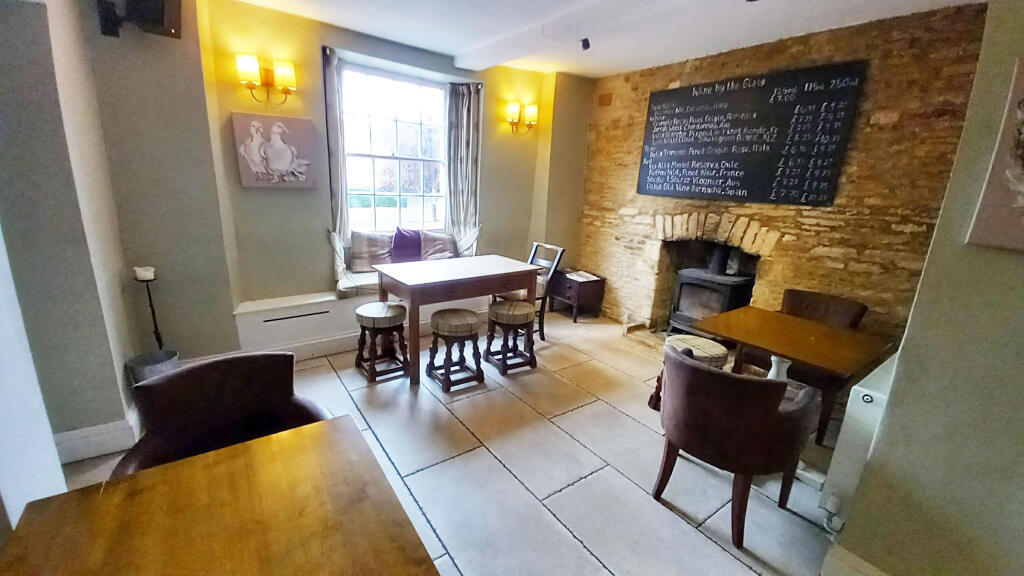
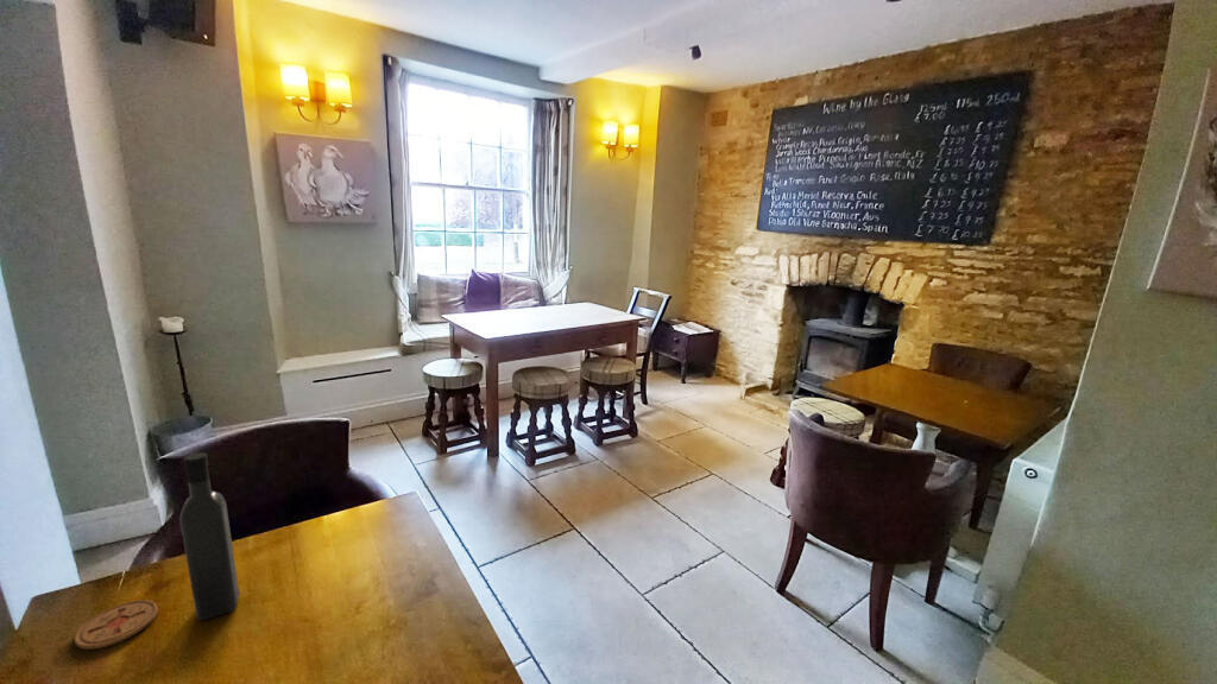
+ coaster [74,598,159,651]
+ wine bottle [179,451,240,621]
